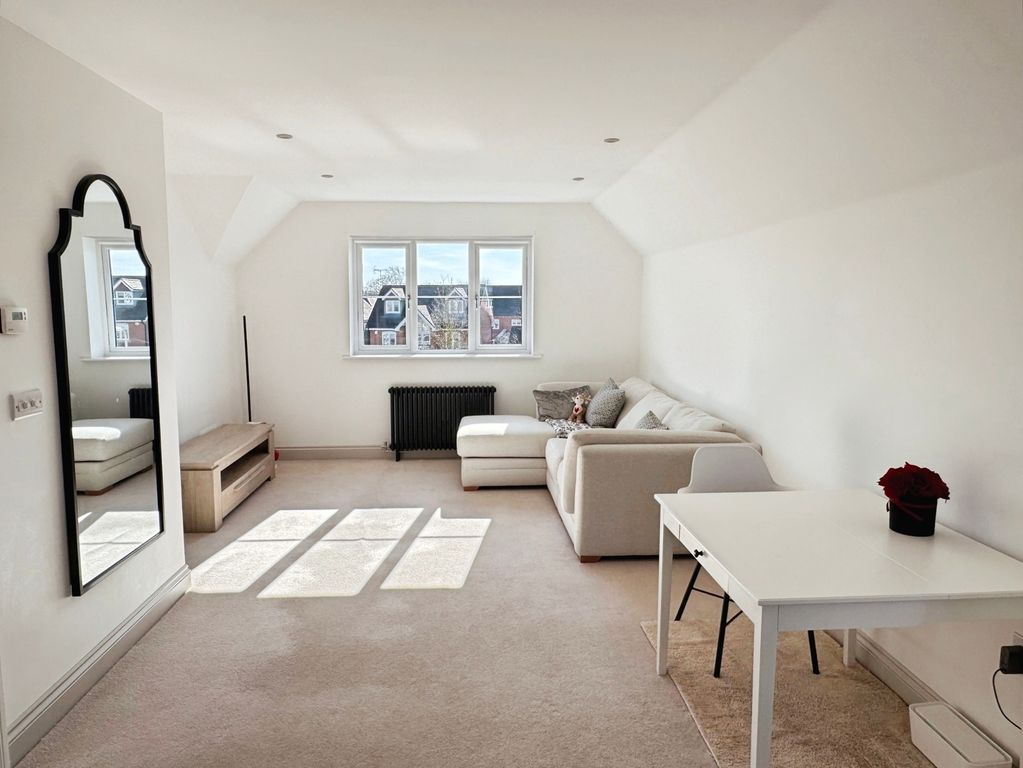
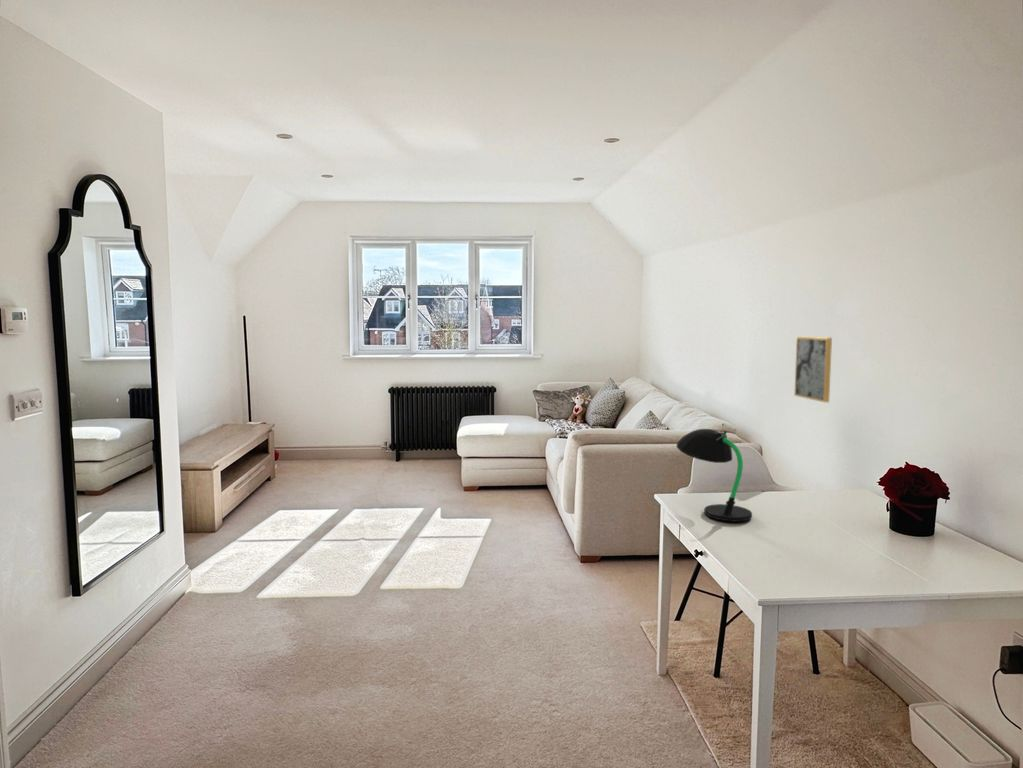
+ wall art [793,335,833,403]
+ desk lamp [676,428,753,523]
